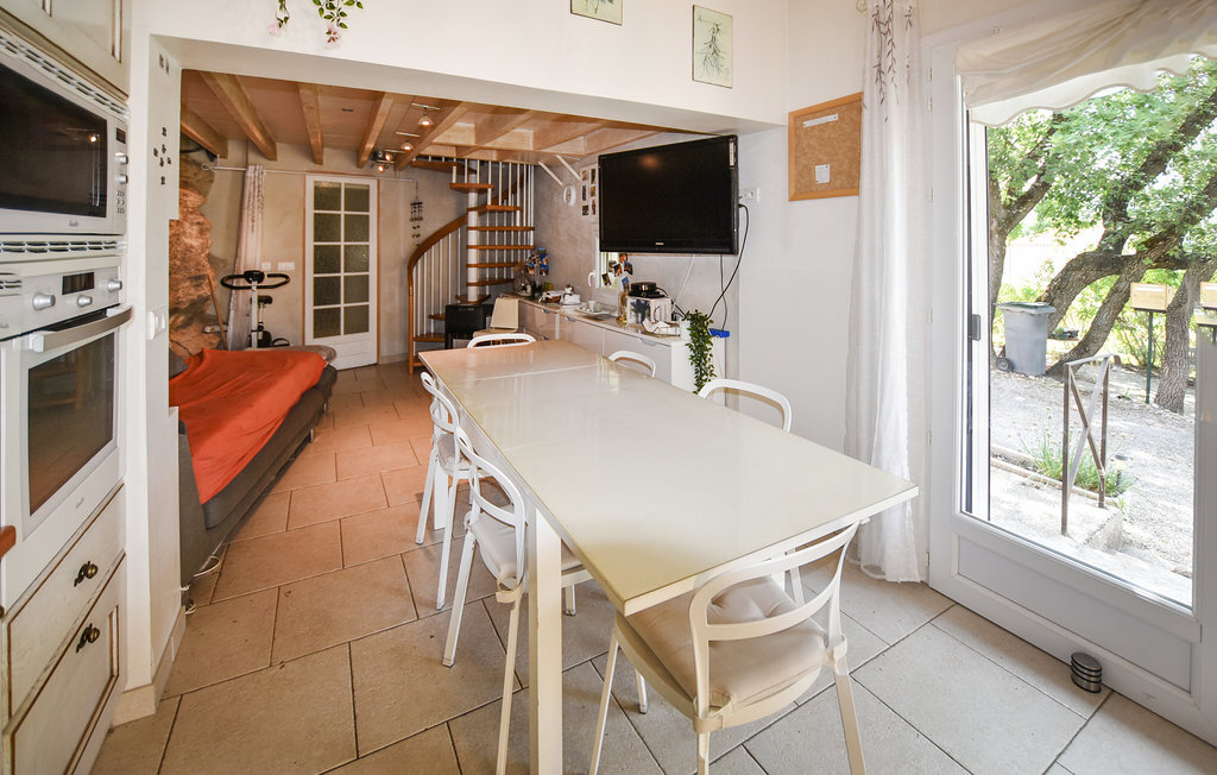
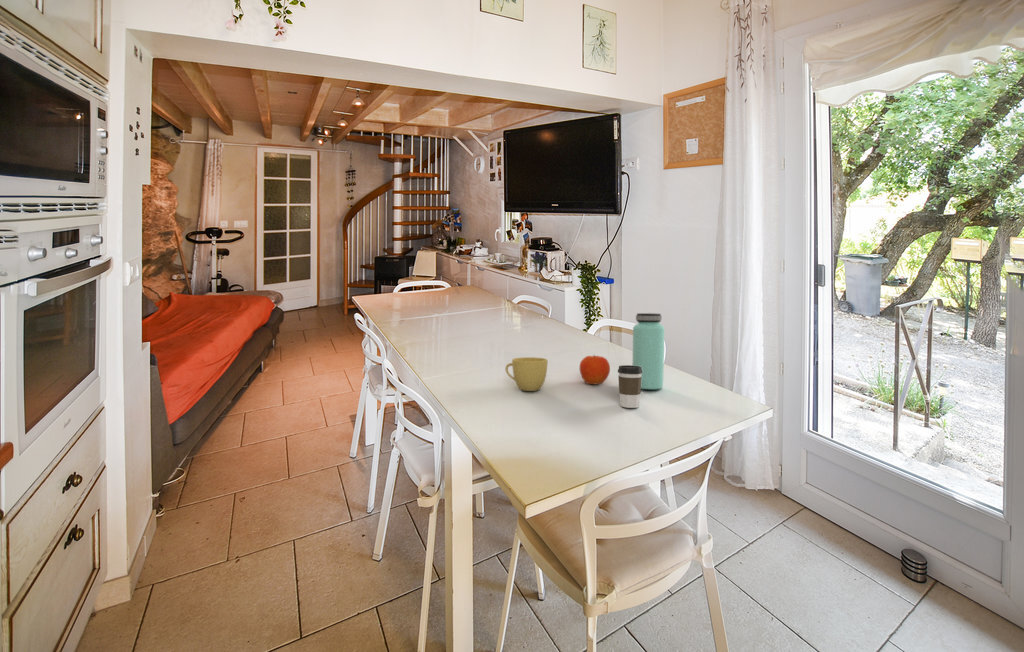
+ fruit [579,354,611,386]
+ bottle [632,312,665,390]
+ coffee cup [617,364,643,409]
+ cup [505,356,549,392]
